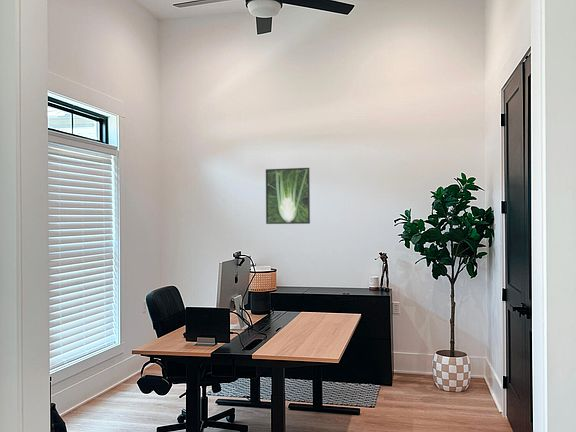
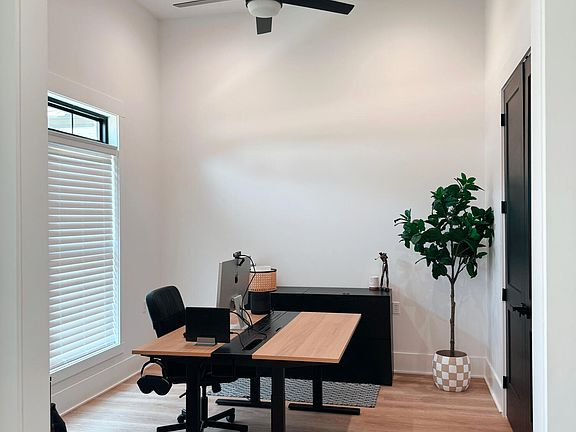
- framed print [265,167,311,225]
